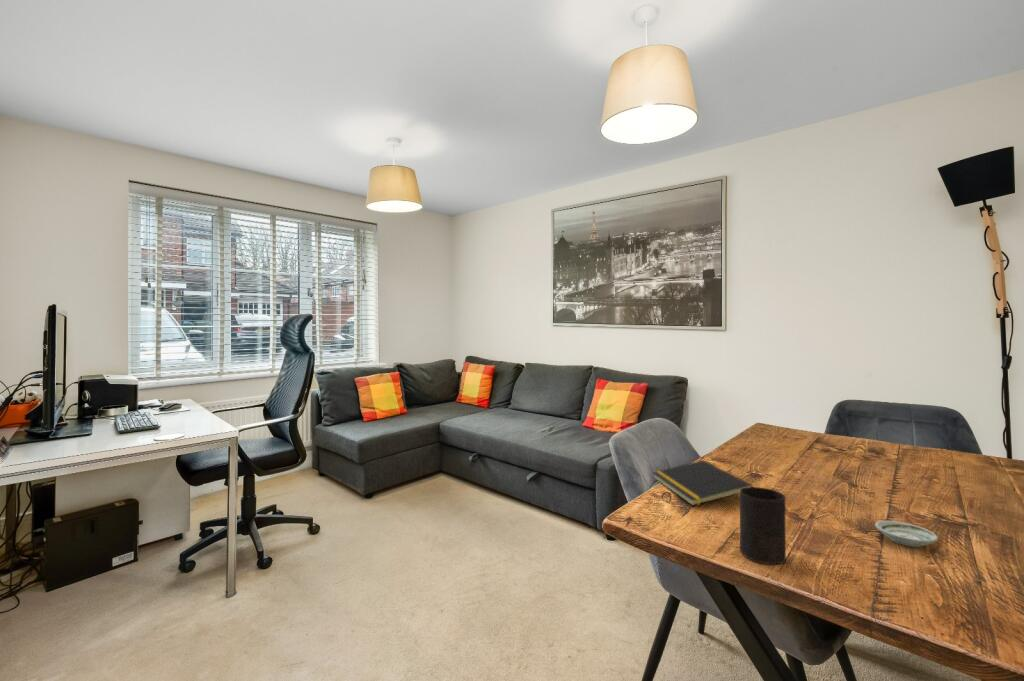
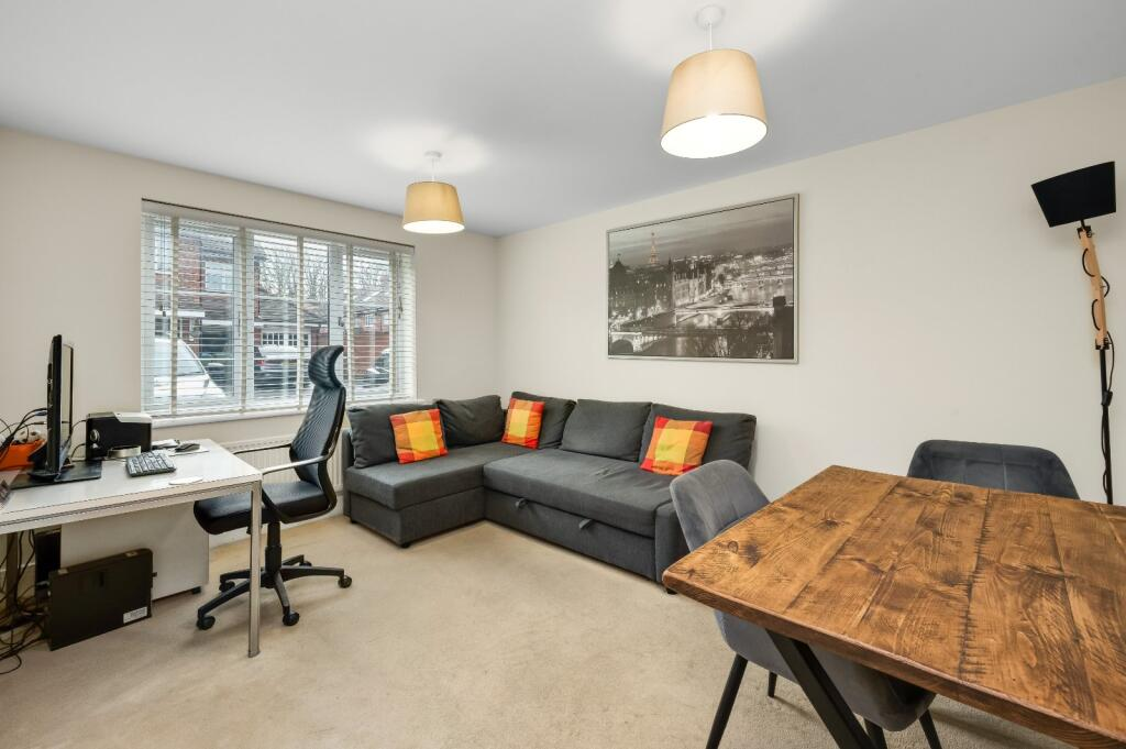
- cup [739,486,787,565]
- saucer [874,520,939,548]
- notepad [651,459,754,506]
